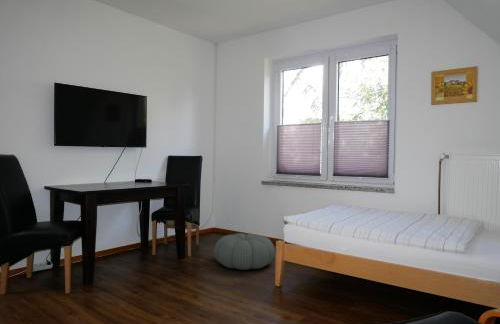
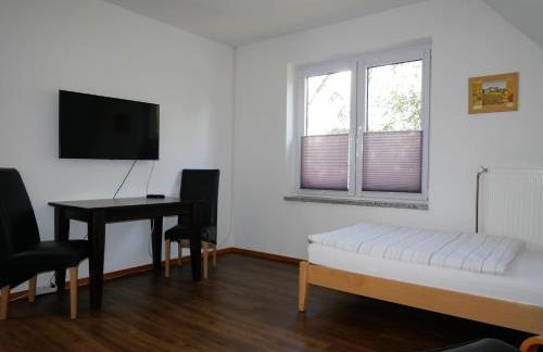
- pouf [213,232,276,271]
